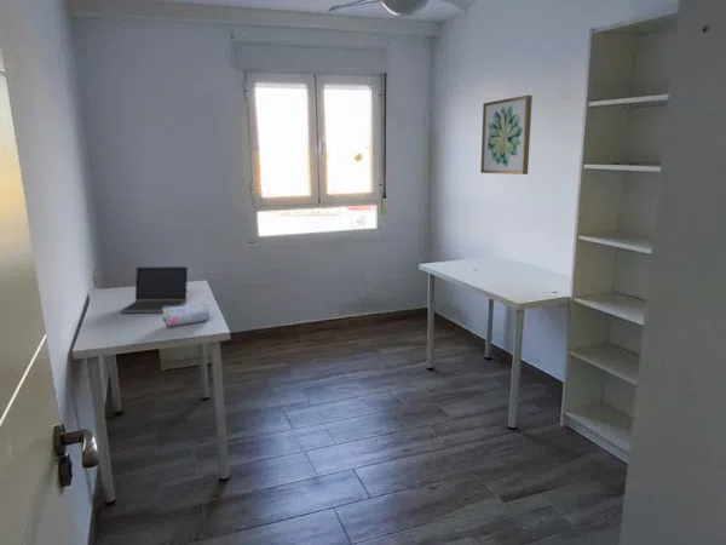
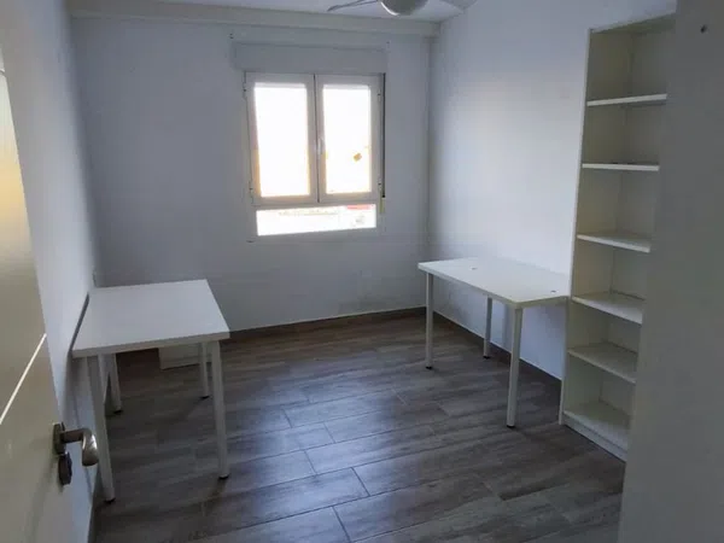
- laptop computer [119,265,189,314]
- pencil case [162,300,211,327]
- wall art [479,94,534,176]
